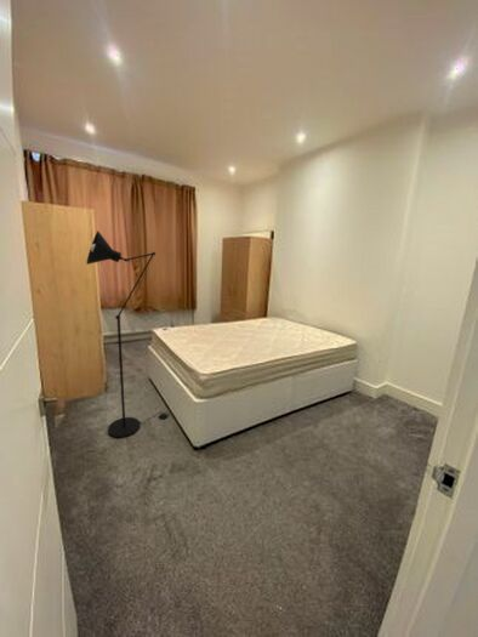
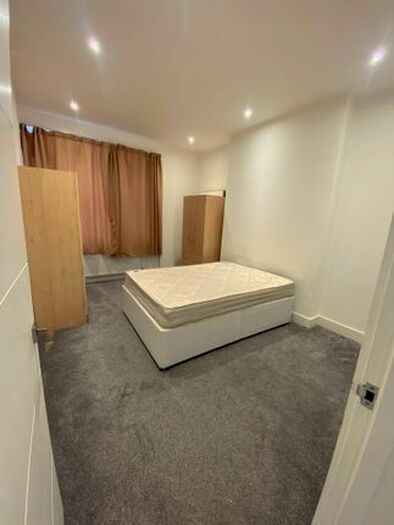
- floor lamp [85,229,171,439]
